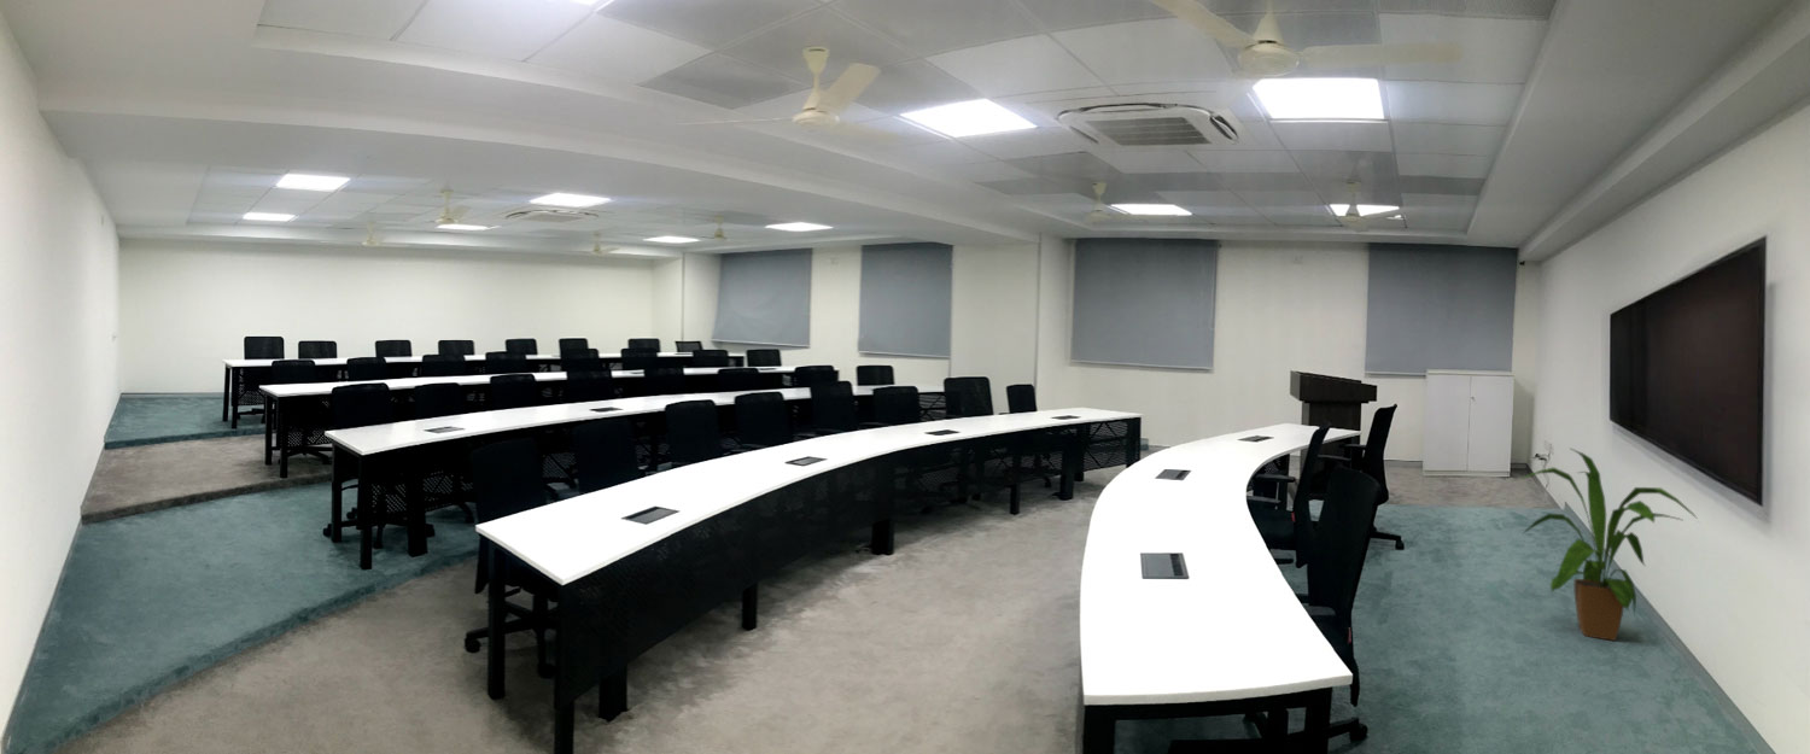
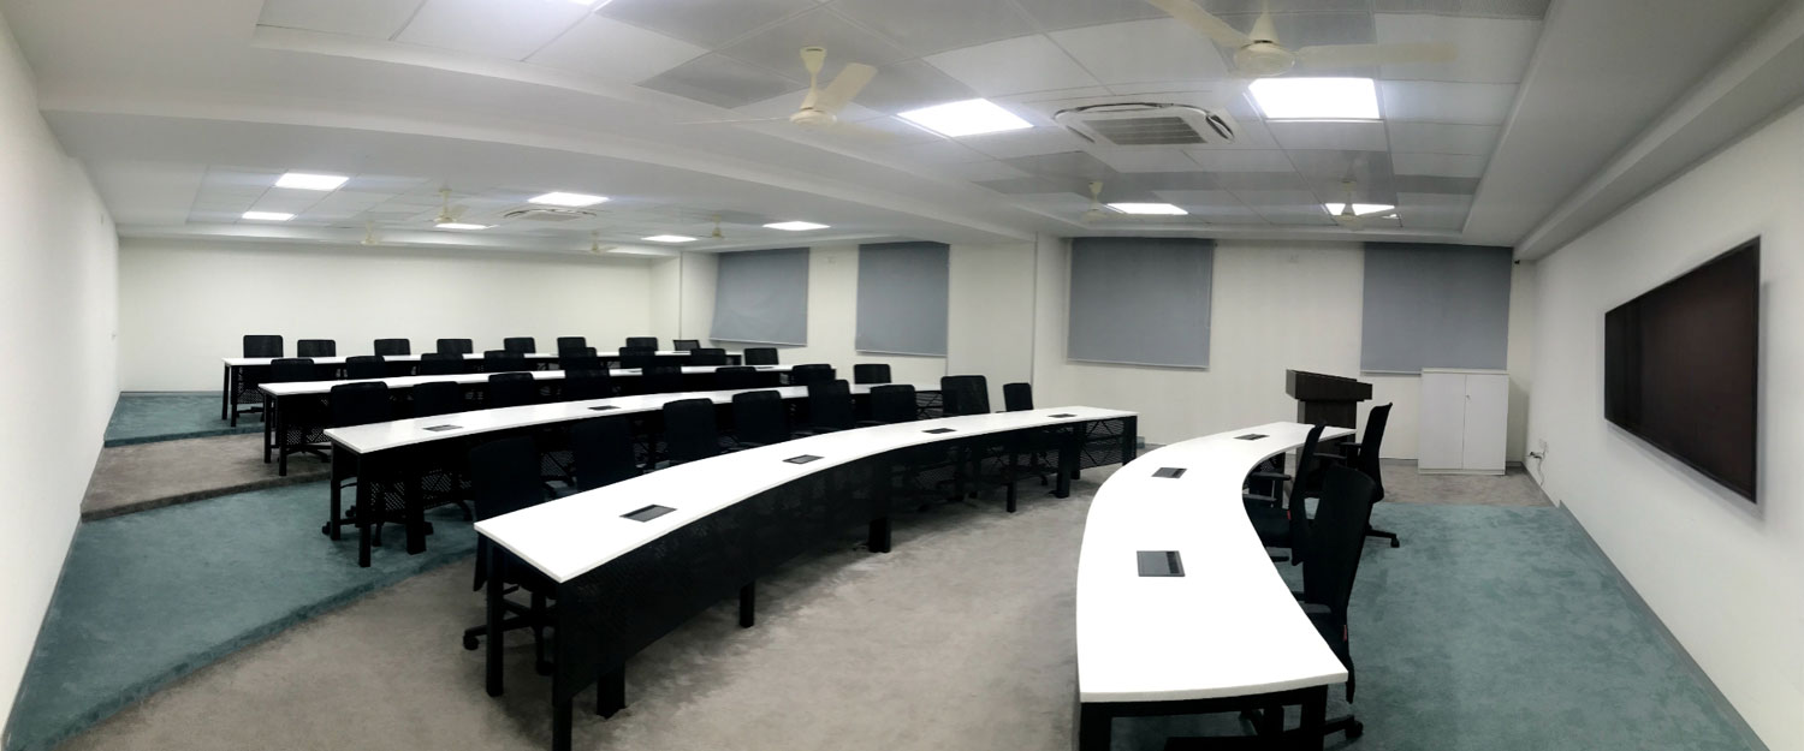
- house plant [1519,446,1698,642]
